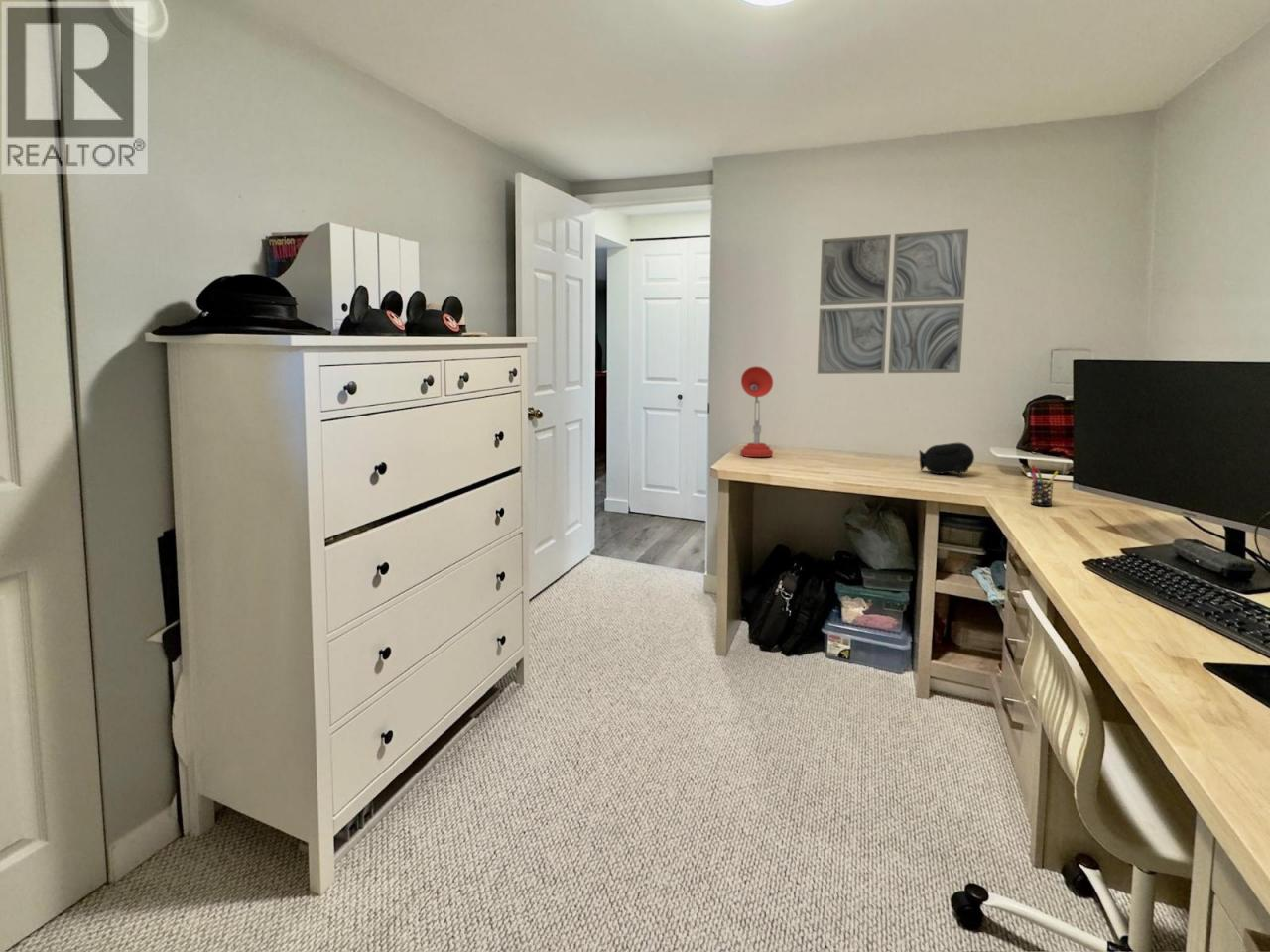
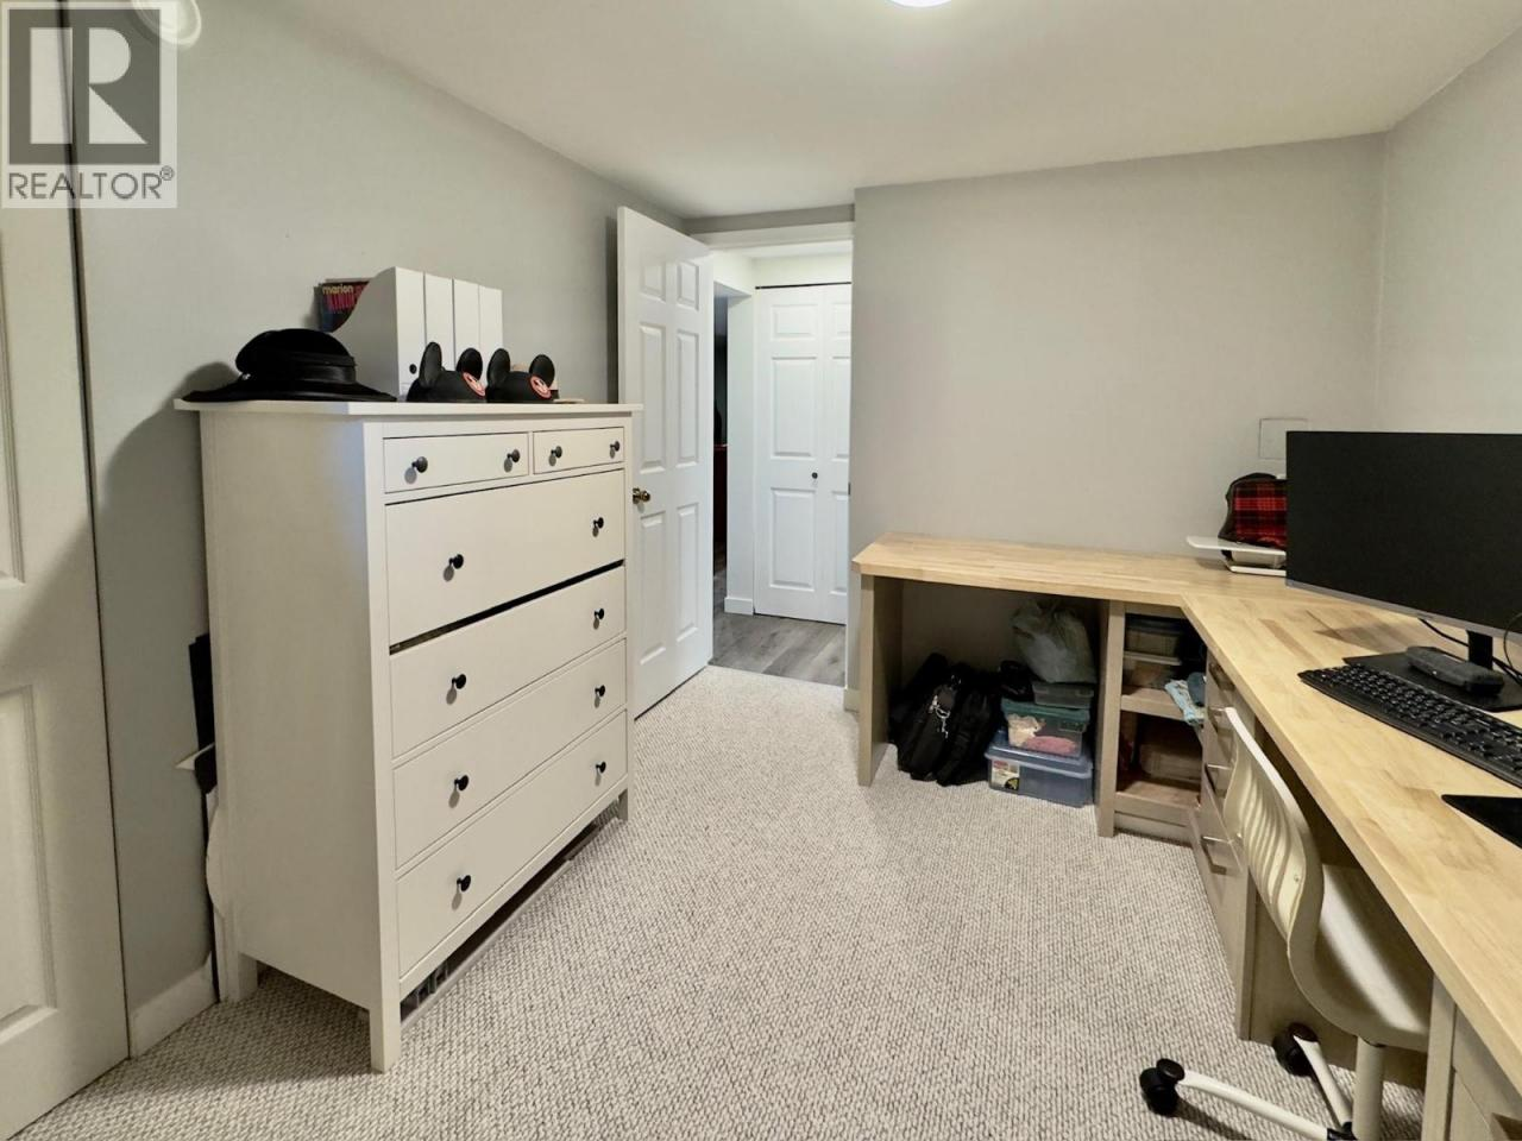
- desk lamp [739,365,774,458]
- wall art [817,228,969,375]
- pen holder [1029,465,1060,507]
- speaker [918,442,975,477]
